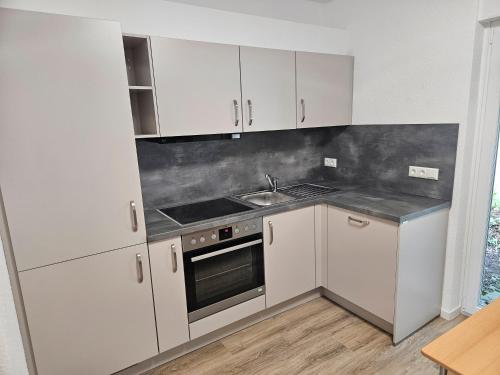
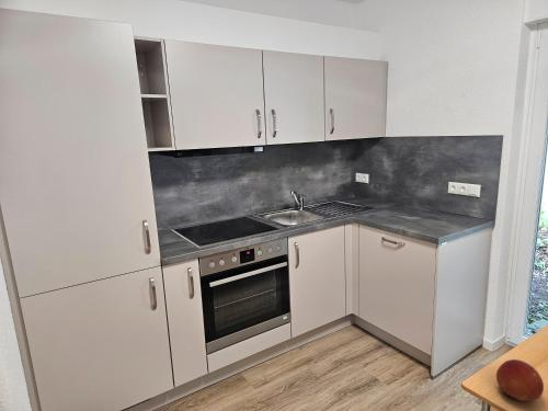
+ fruit [495,358,545,402]
